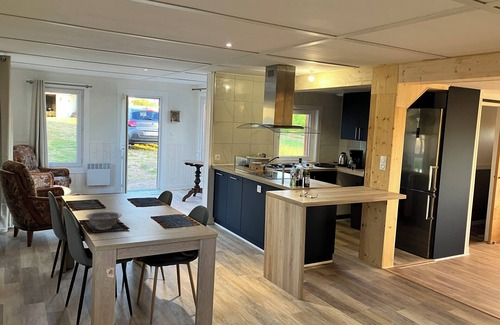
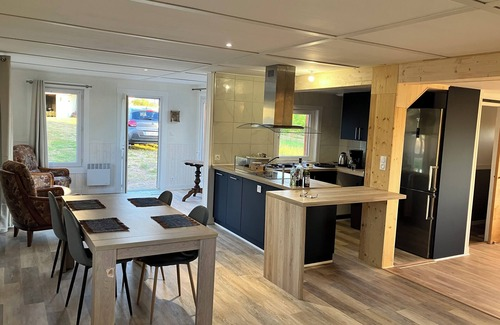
- decorative bowl [84,211,123,231]
